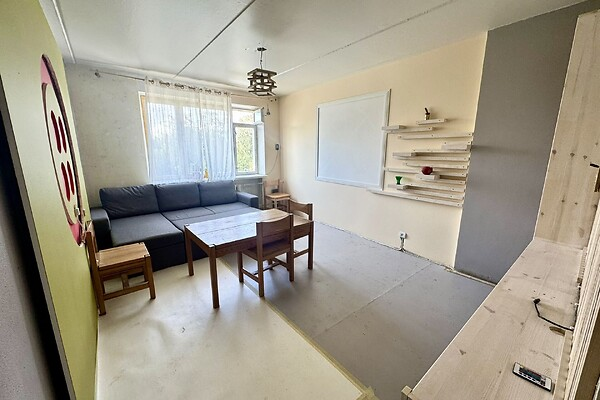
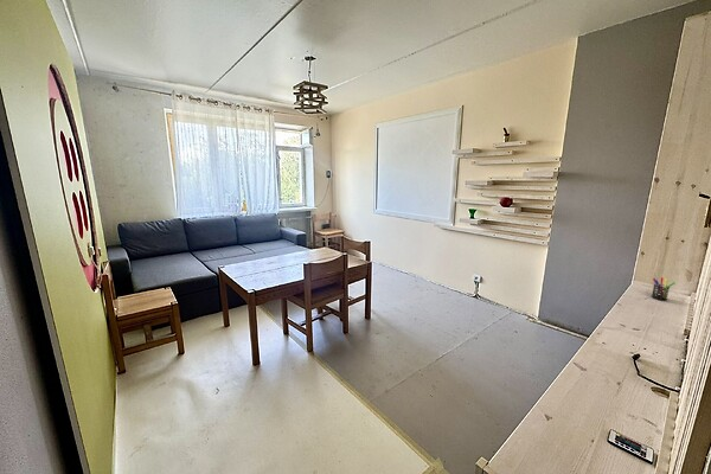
+ pen holder [651,276,675,301]
